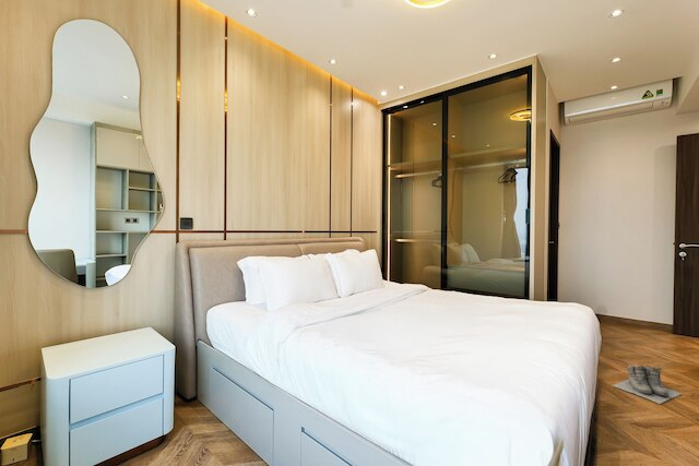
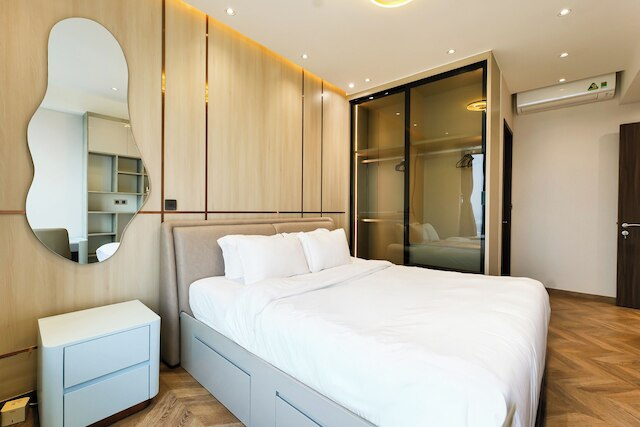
- boots [612,363,683,405]
